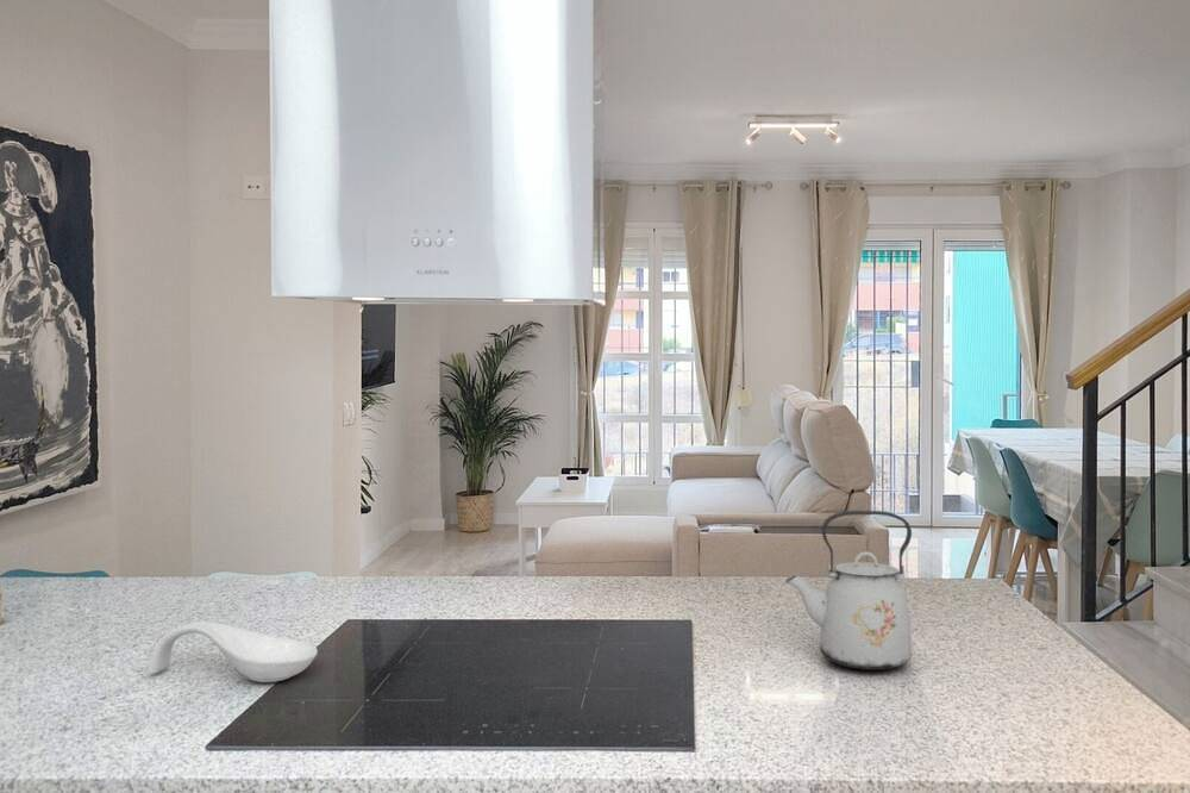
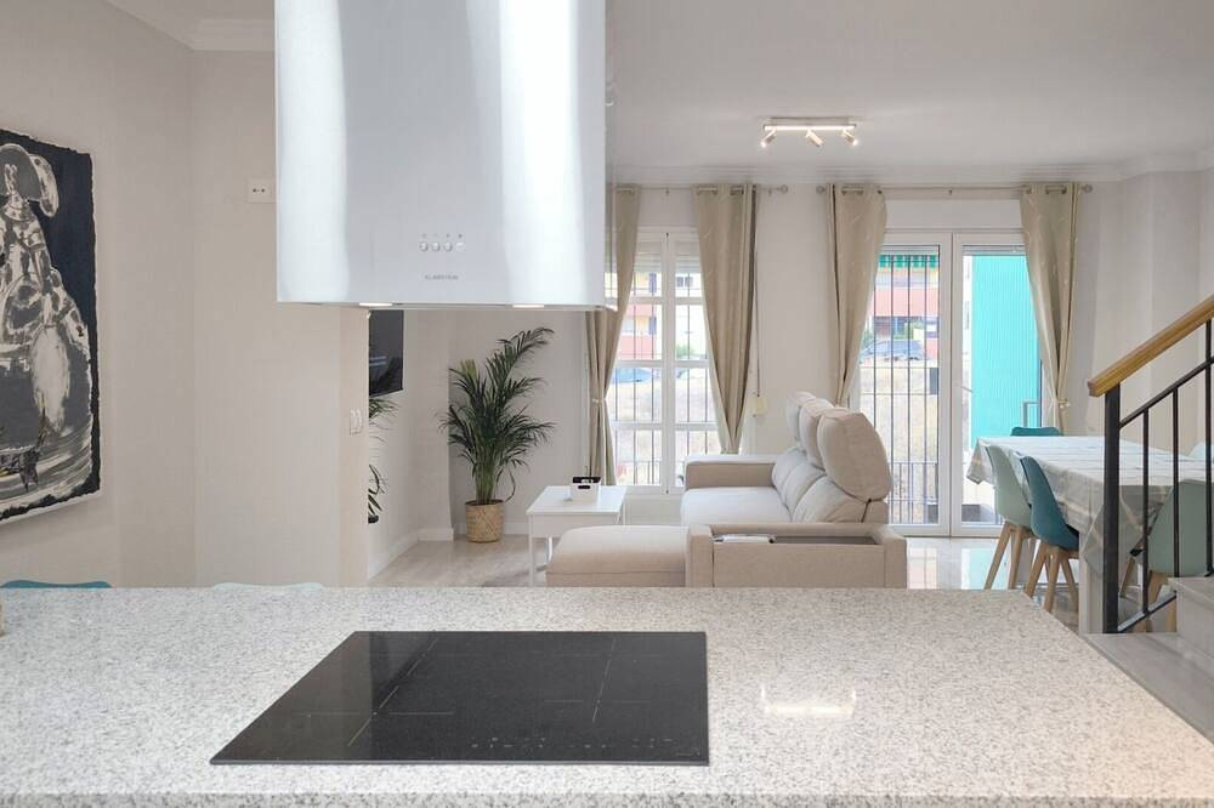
- spoon rest [146,620,319,683]
- kettle [784,510,914,672]
